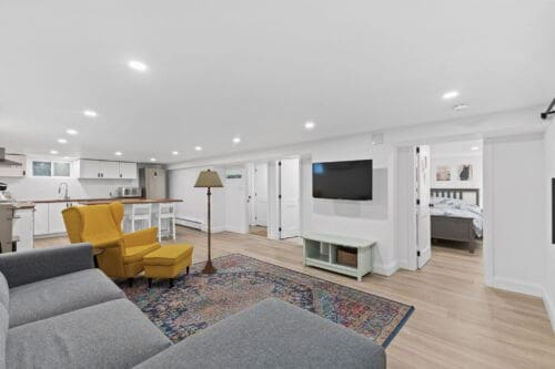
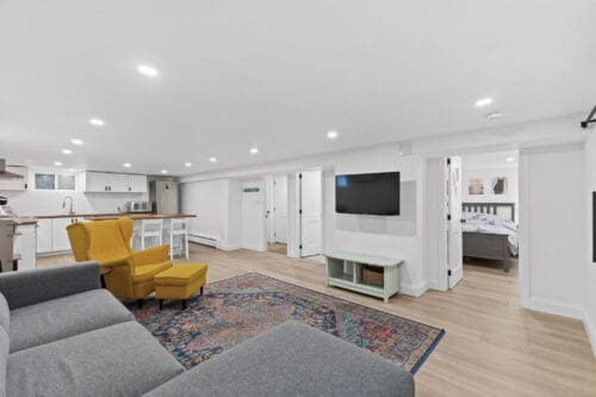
- floor lamp [193,168,224,275]
